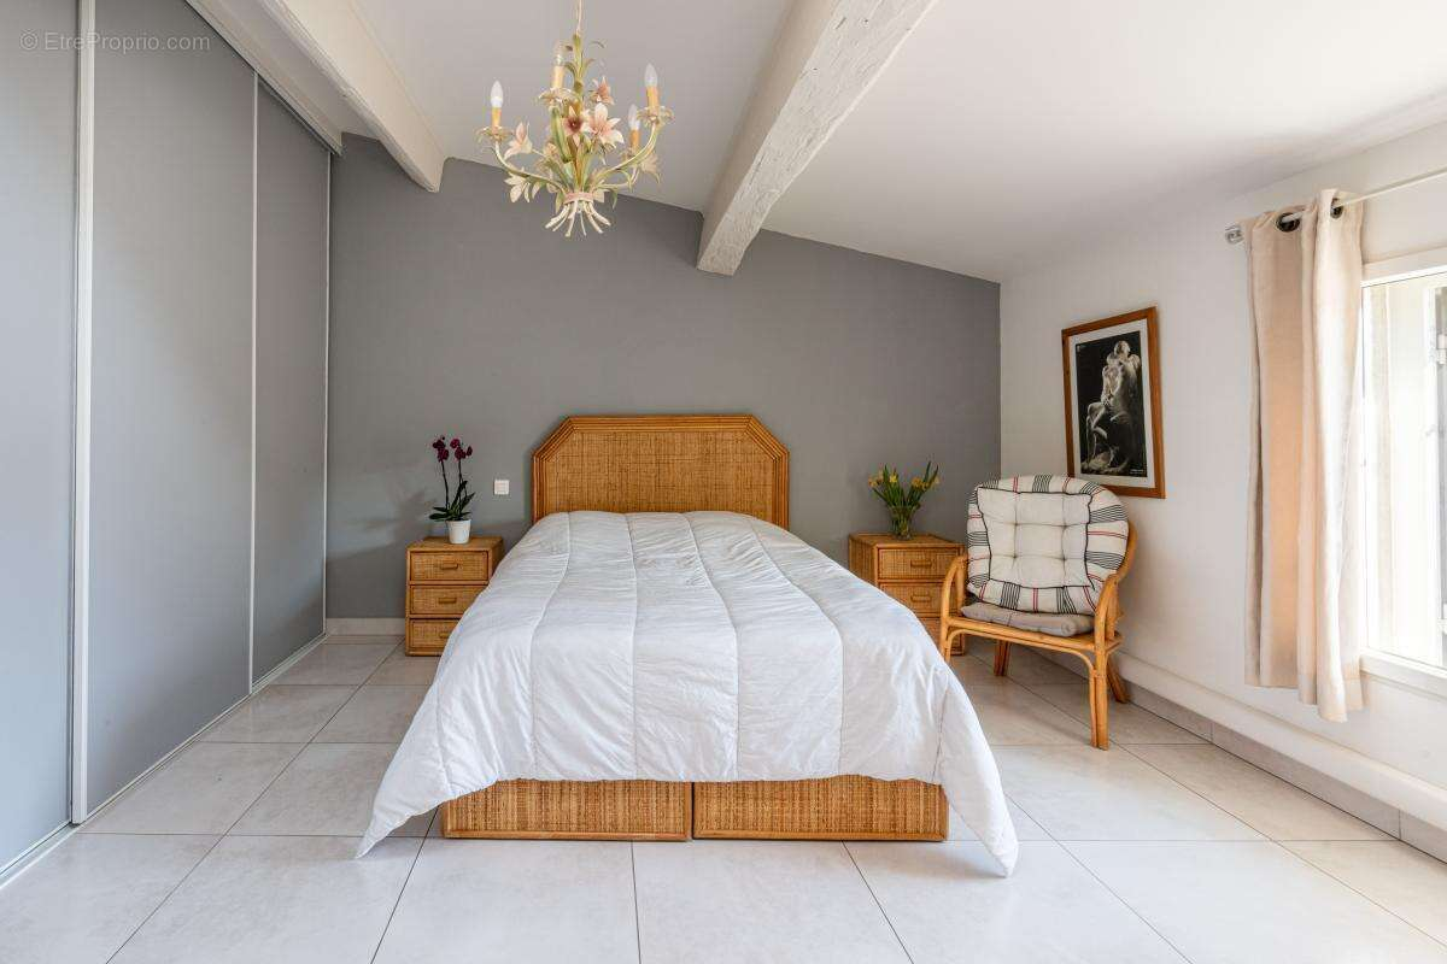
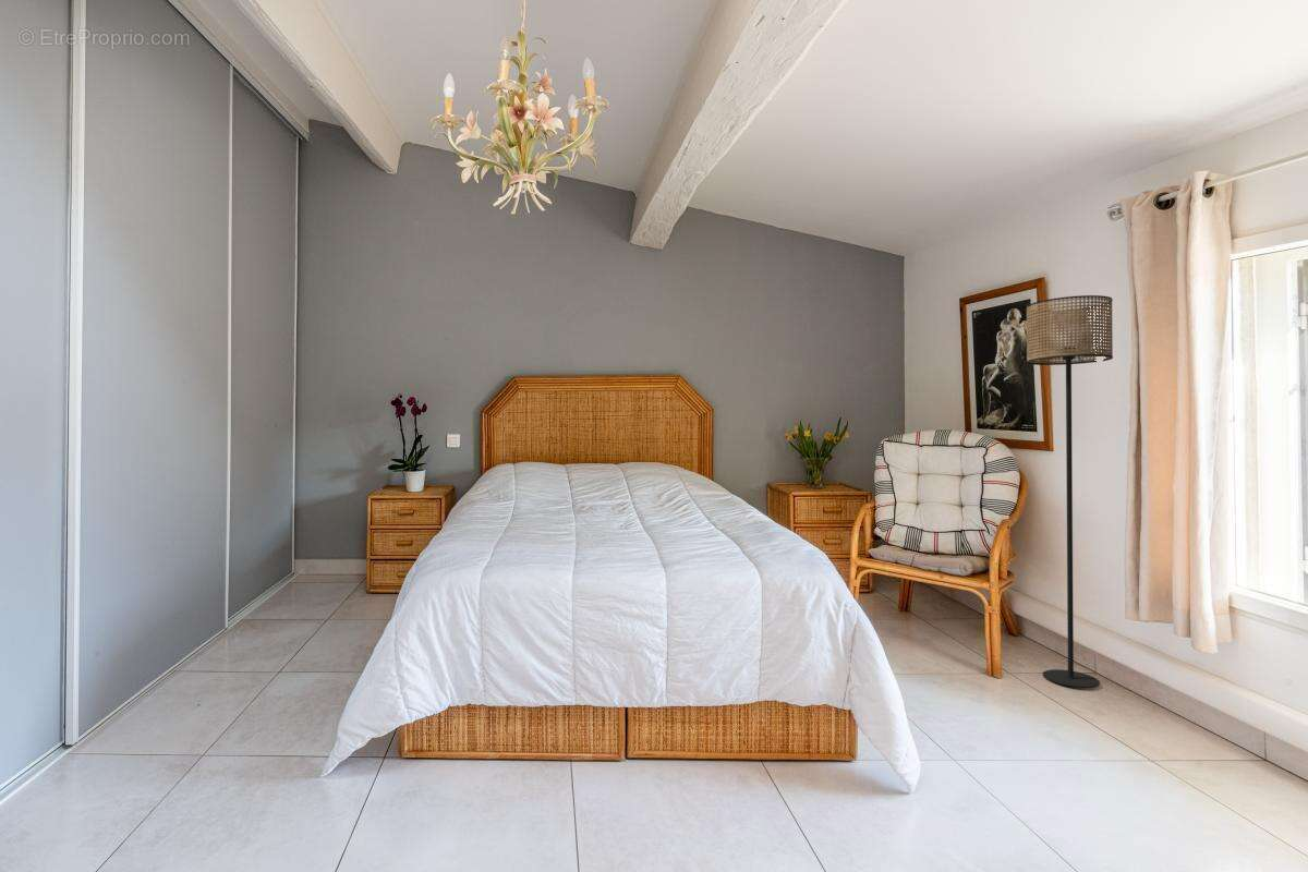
+ floor lamp [1026,294,1114,689]
